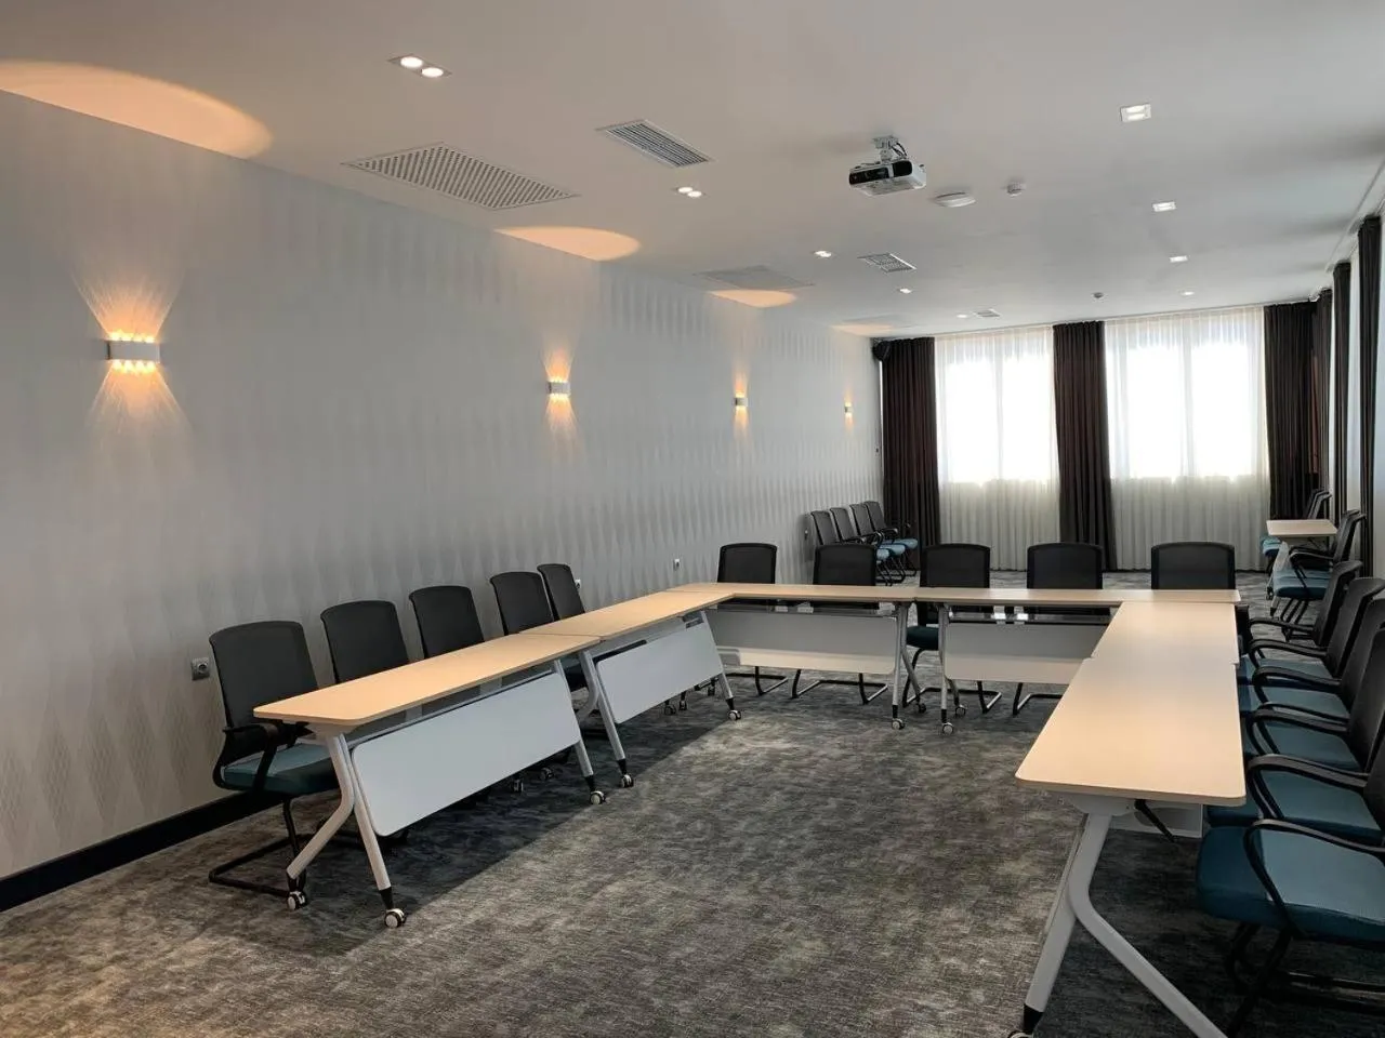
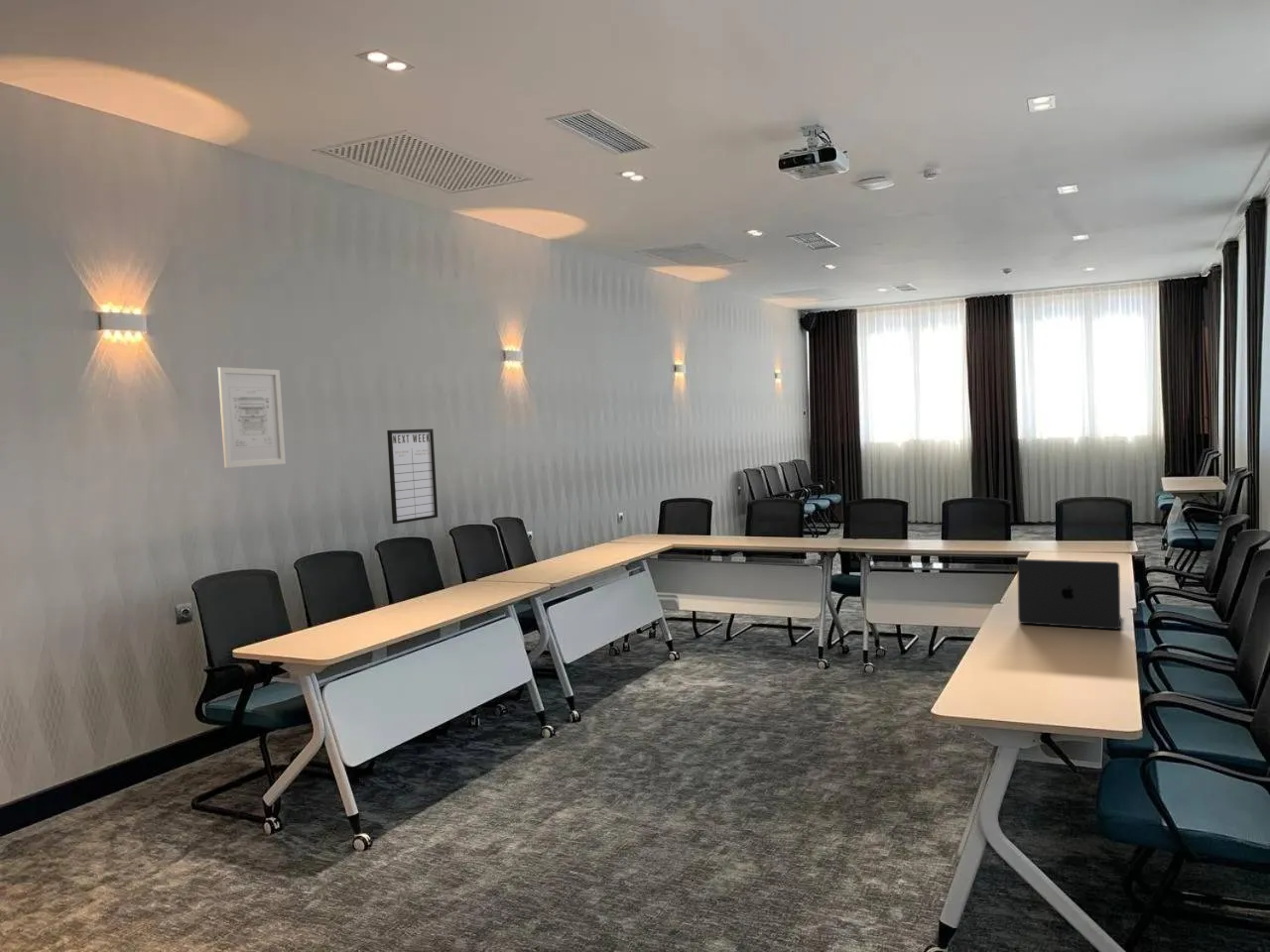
+ laptop [1016,558,1122,631]
+ writing board [386,427,439,525]
+ wall art [217,366,287,469]
